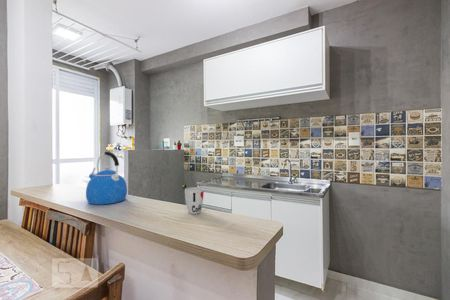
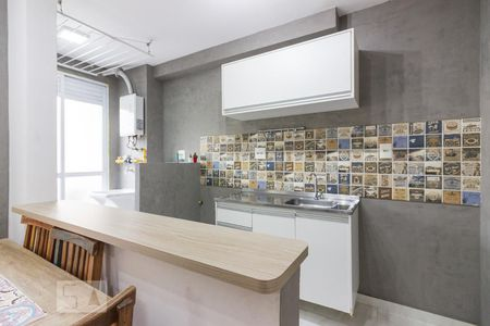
- cup [184,186,205,215]
- kettle [85,151,128,206]
